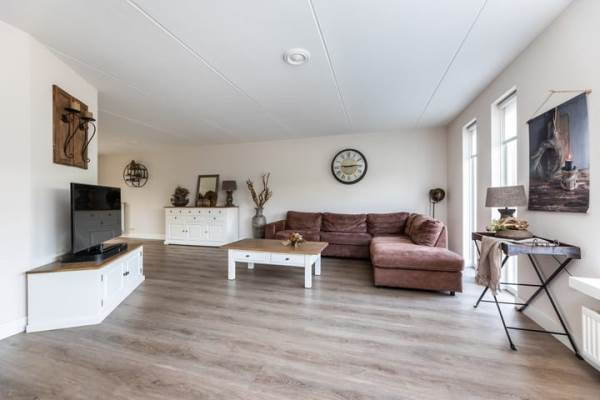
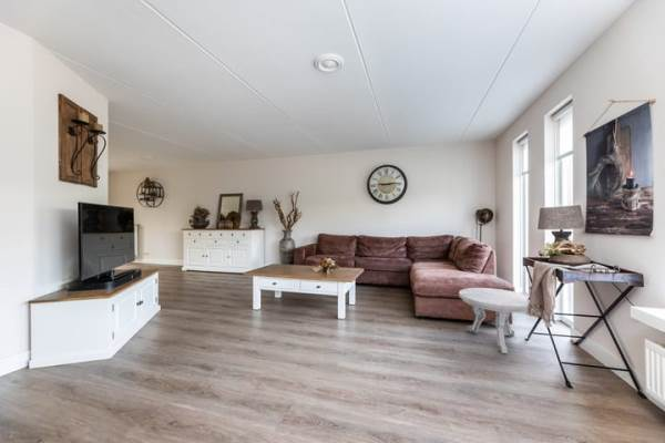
+ side table [458,287,530,354]
